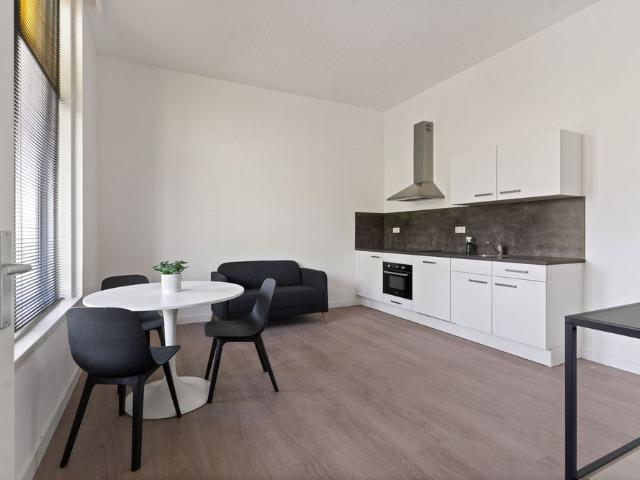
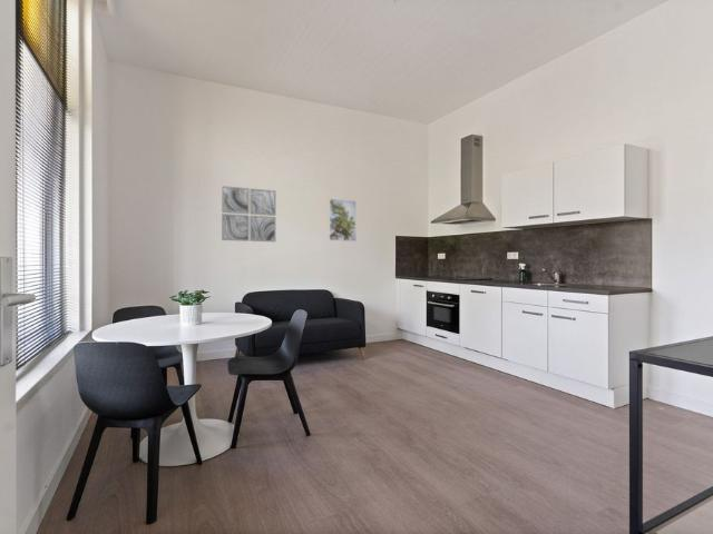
+ wall art [221,185,277,243]
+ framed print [328,198,358,243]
